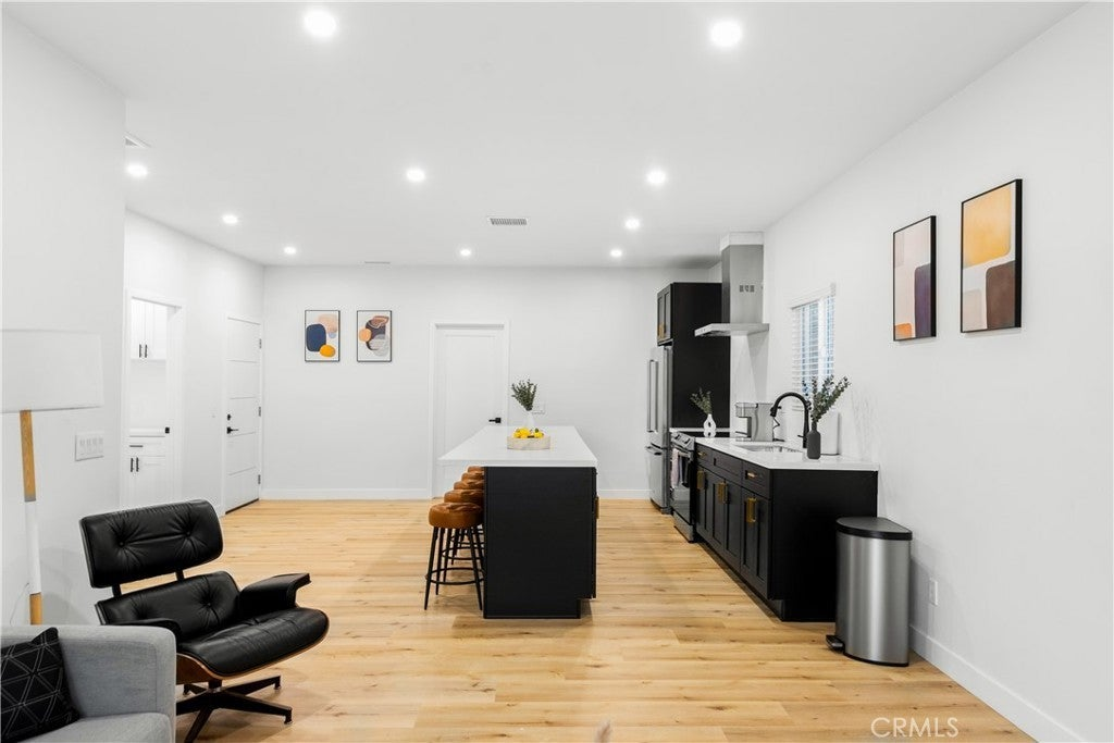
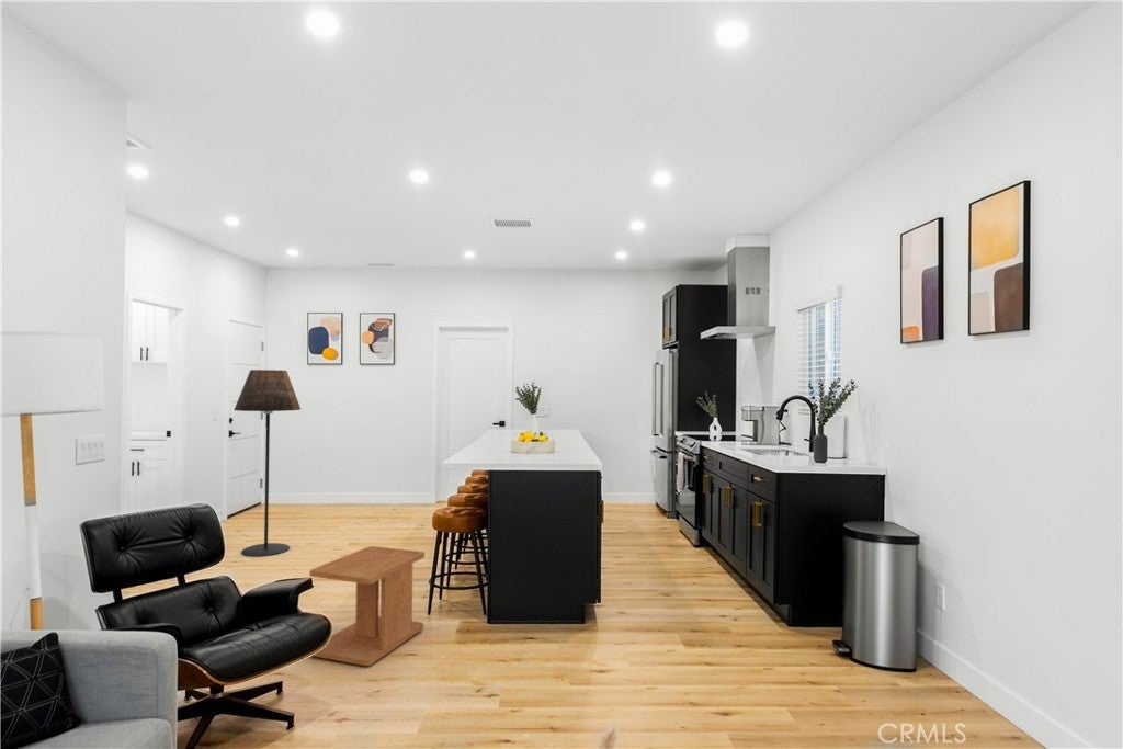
+ floor lamp [232,368,302,558]
+ side table [308,545,426,667]
